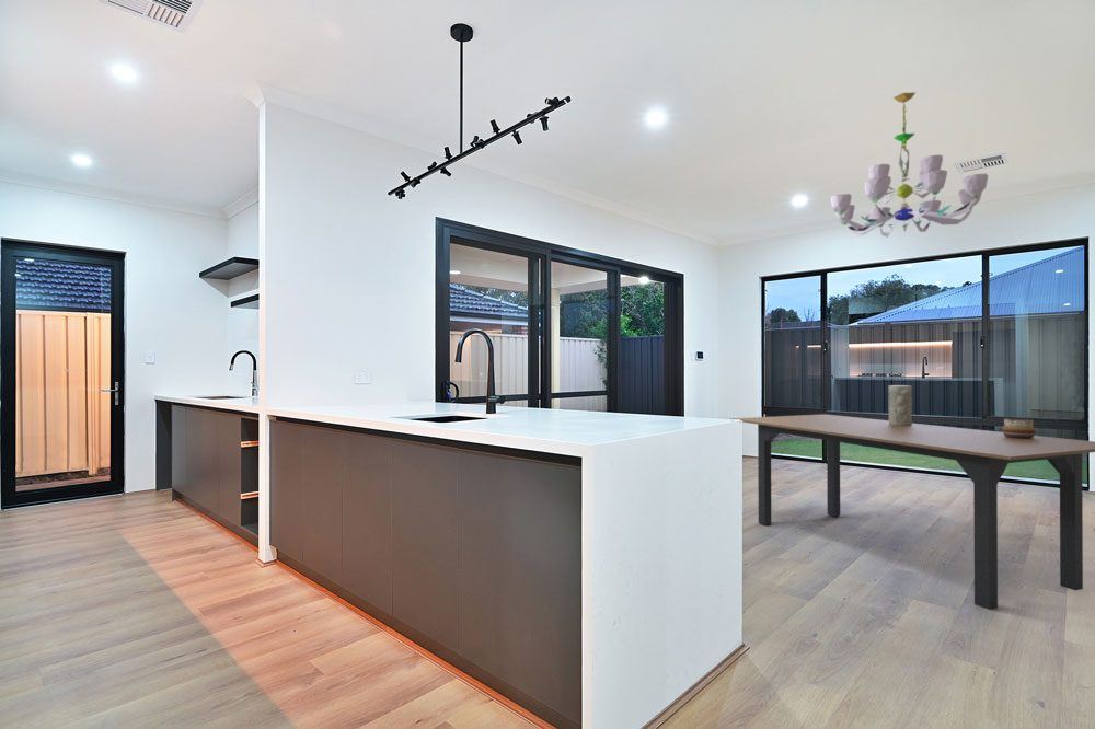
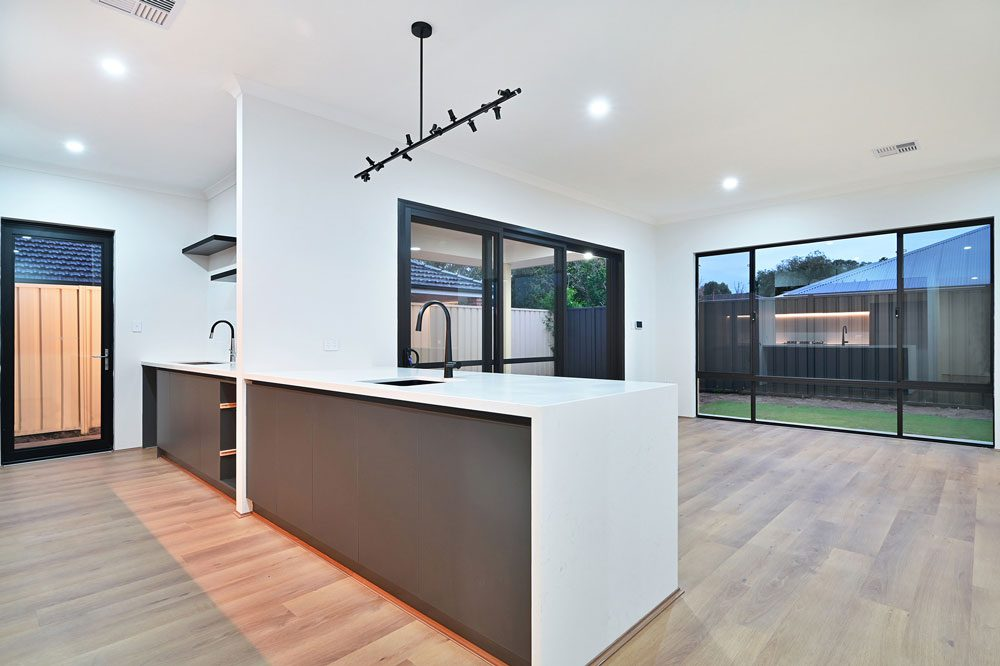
- decorative vase [887,384,913,426]
- dining table [730,413,1095,611]
- decorative bowl [1001,417,1037,438]
- chandelier [830,91,989,239]
